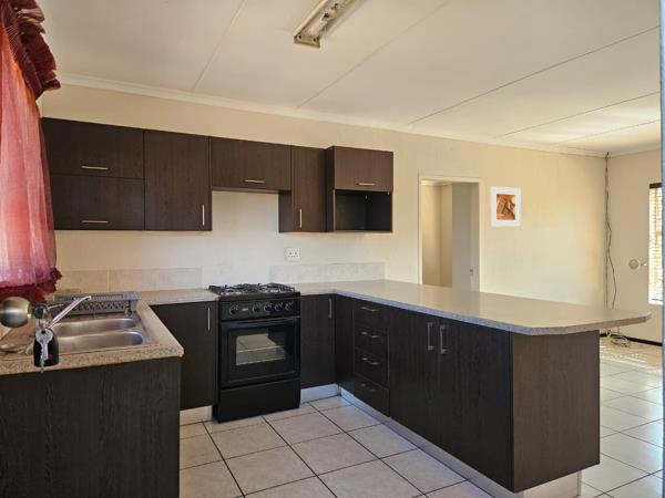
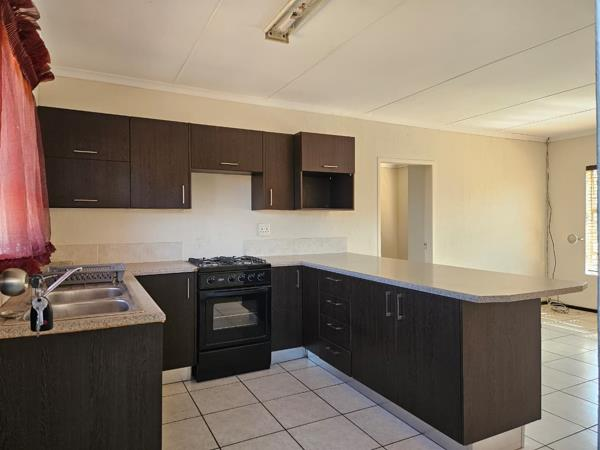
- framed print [489,186,521,228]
